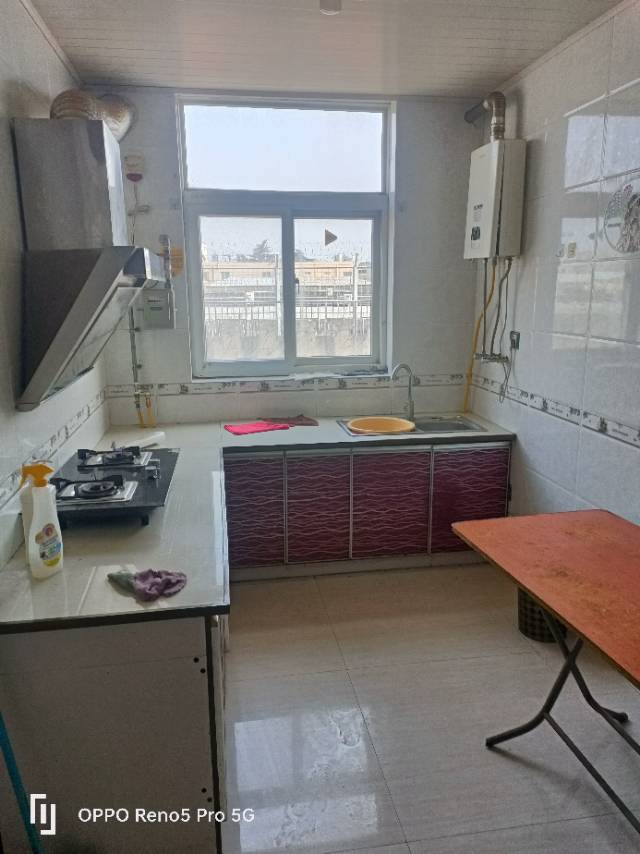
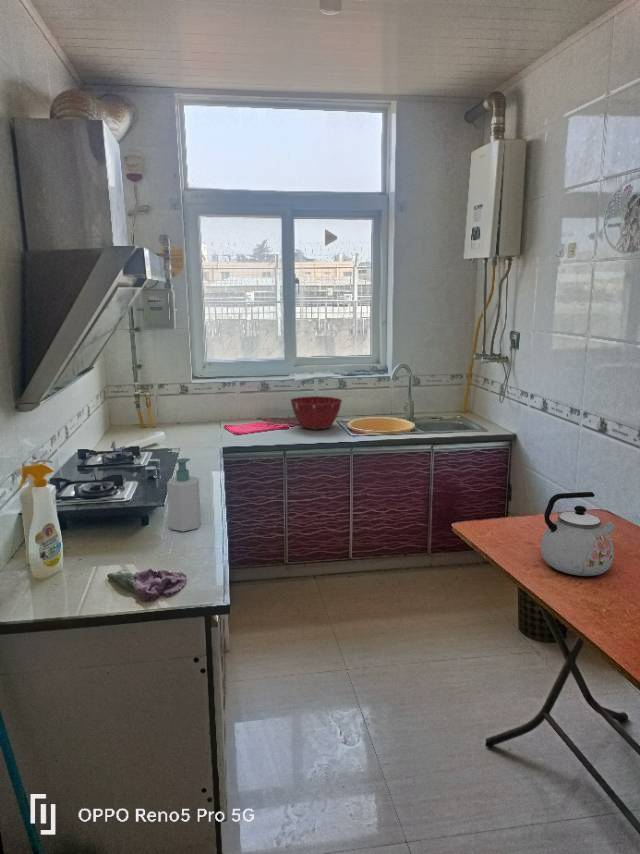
+ mixing bowl [289,395,343,431]
+ kettle [540,491,617,577]
+ soap bottle [166,457,202,533]
